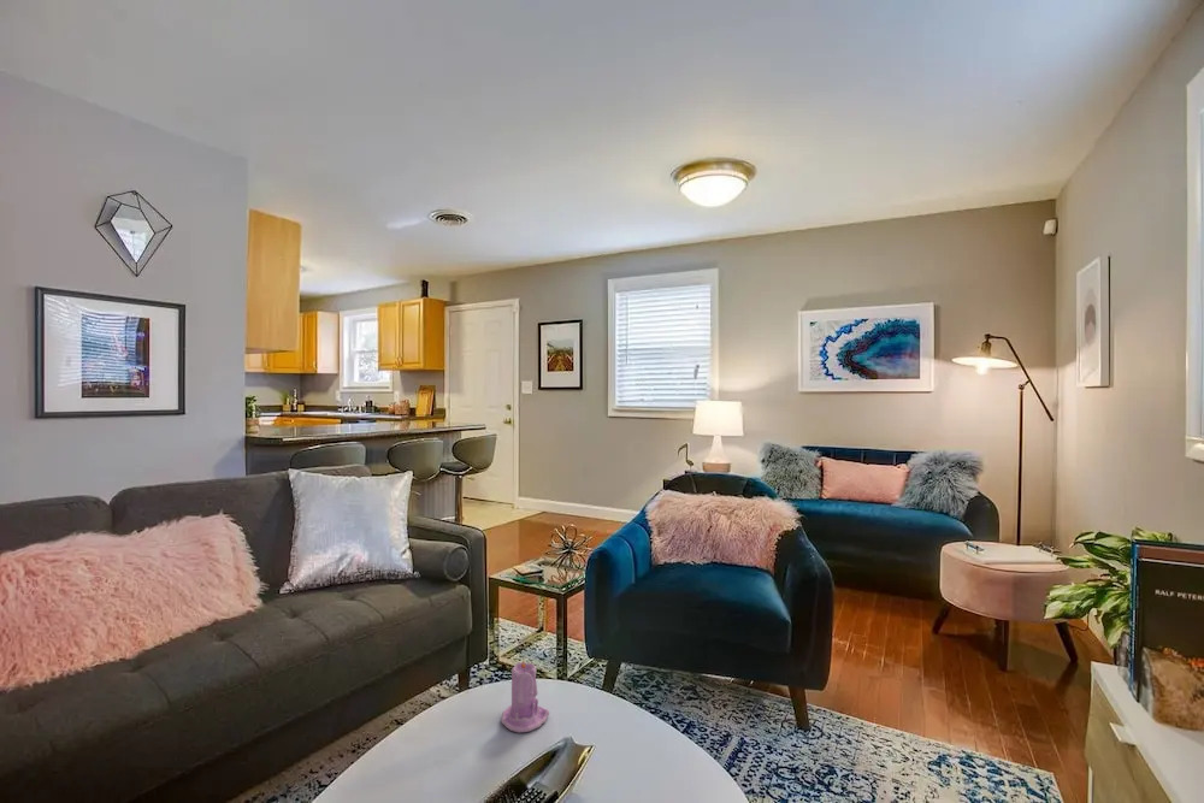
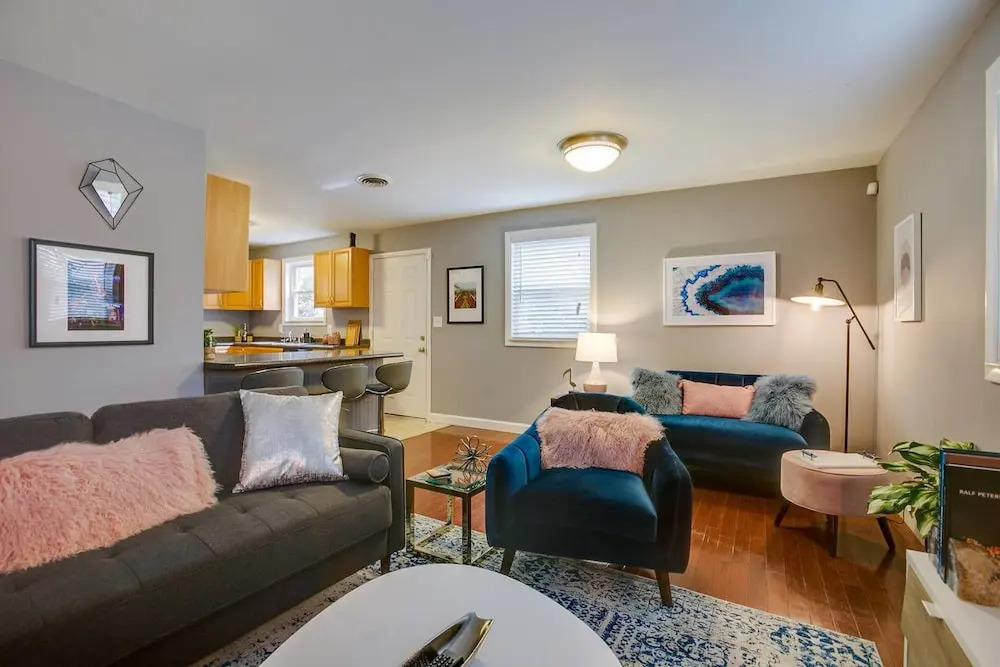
- candle [500,660,550,733]
